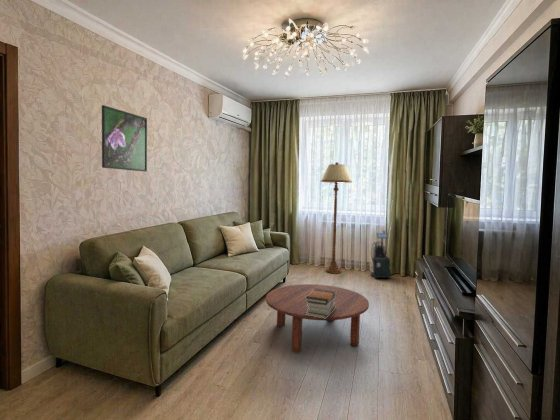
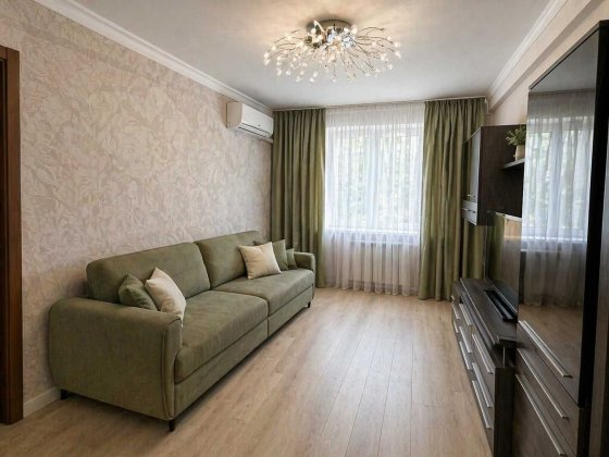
- vacuum cleaner [370,229,392,279]
- coffee table [265,283,370,353]
- book stack [305,289,336,319]
- floor lamp [320,161,353,274]
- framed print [101,104,148,172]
